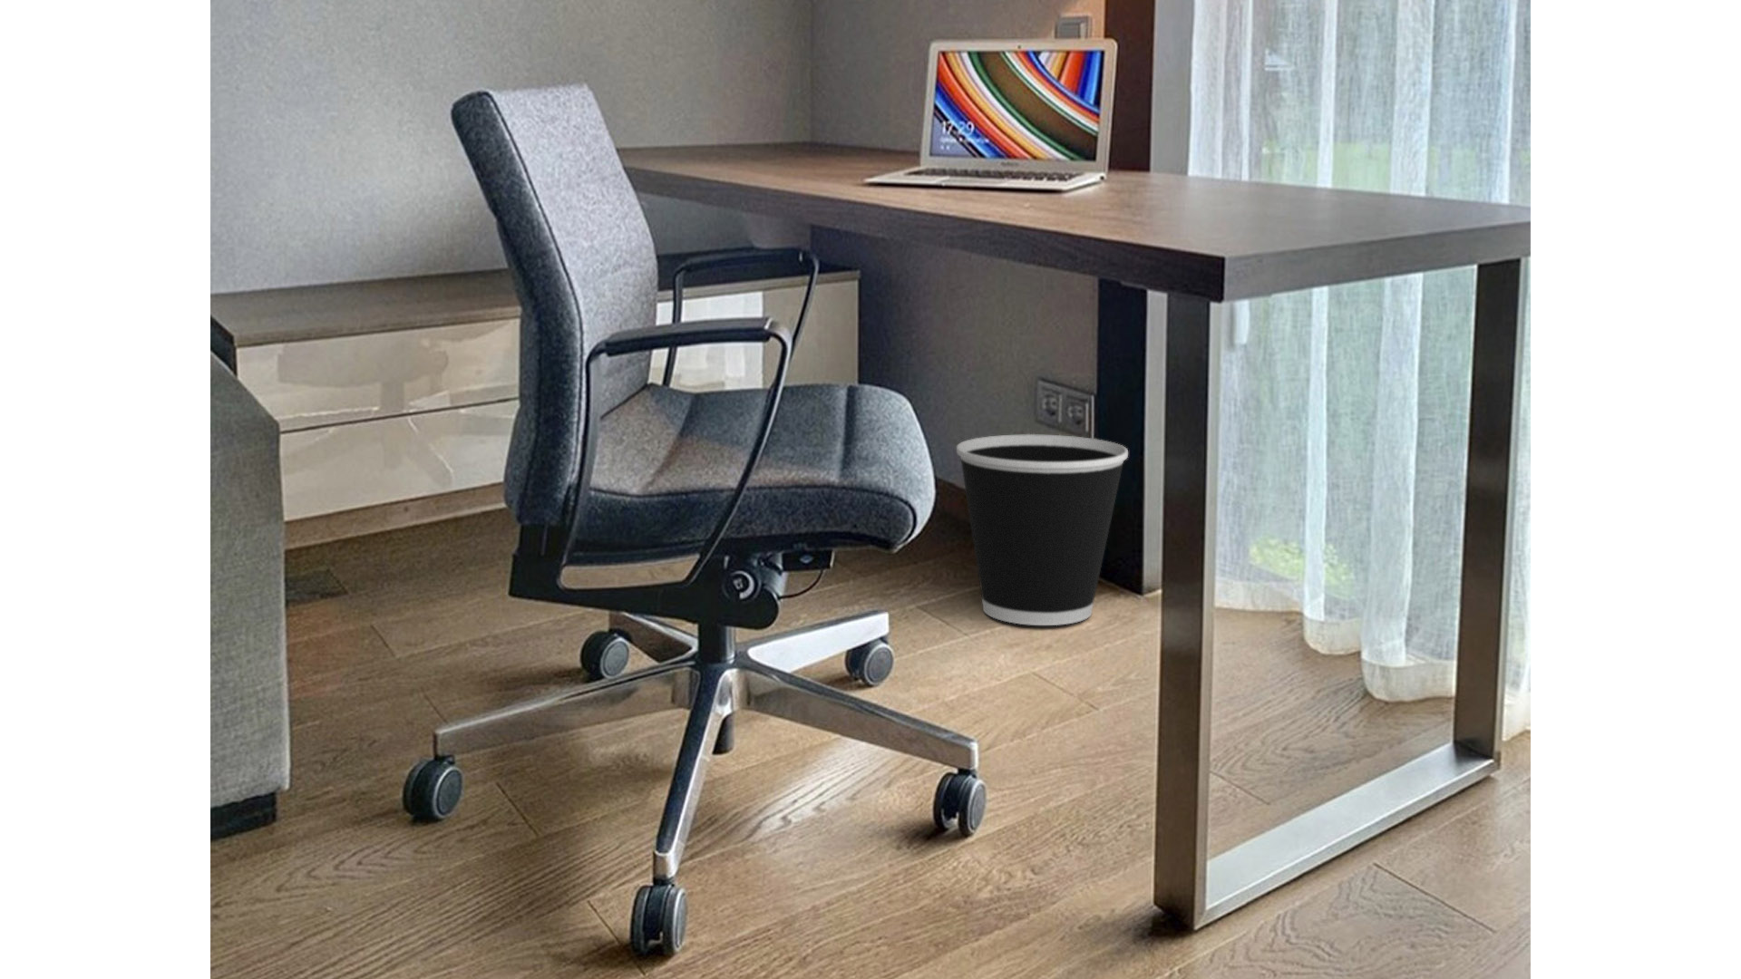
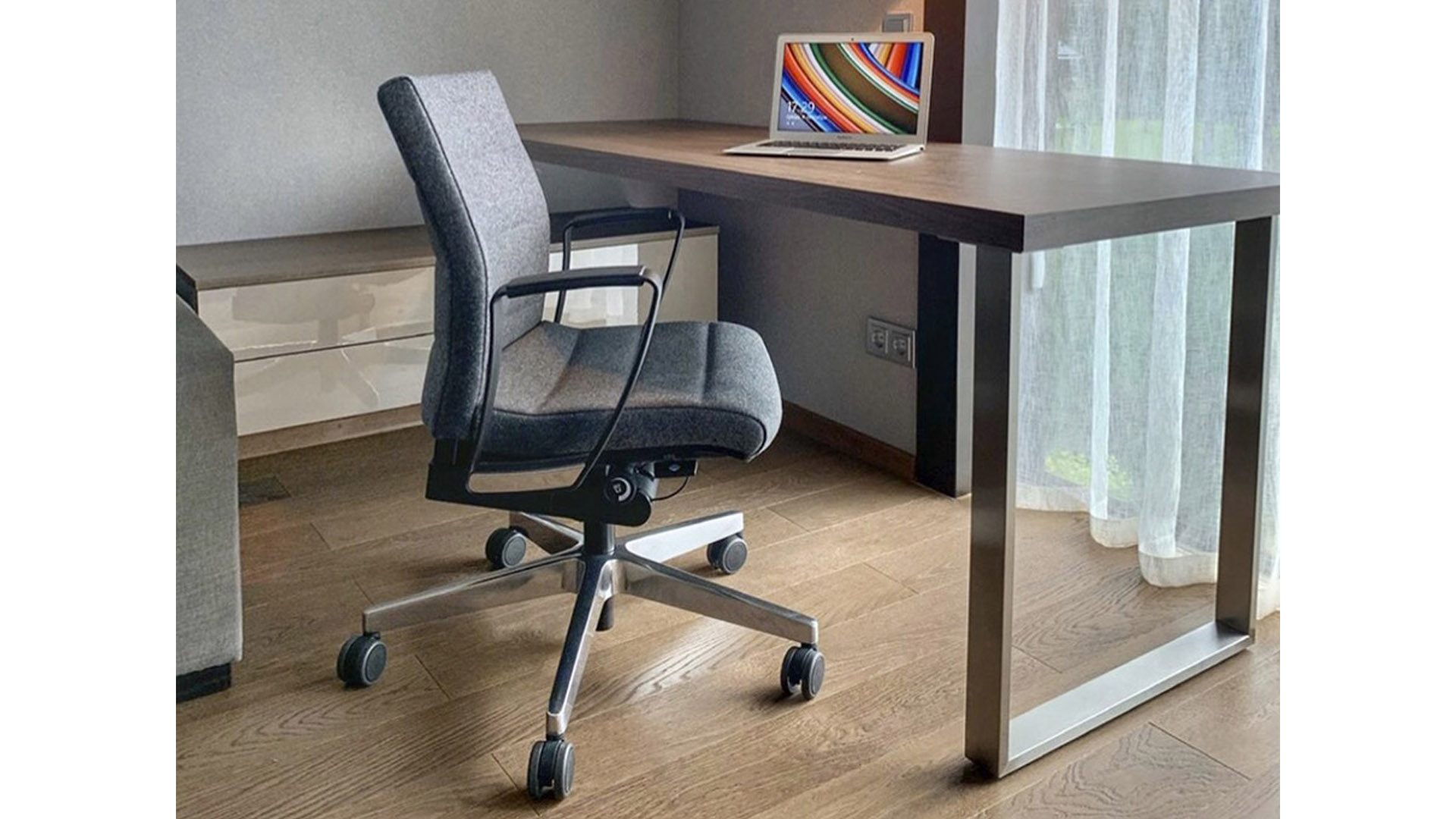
- wastebasket [955,433,1129,626]
